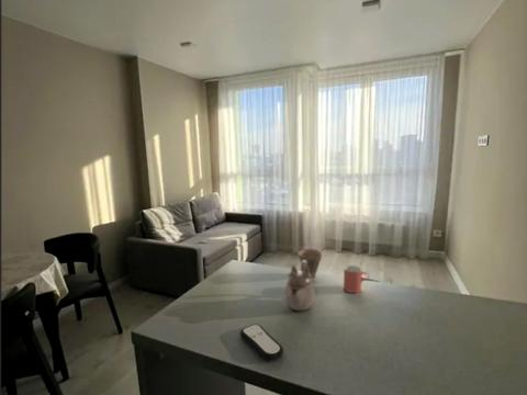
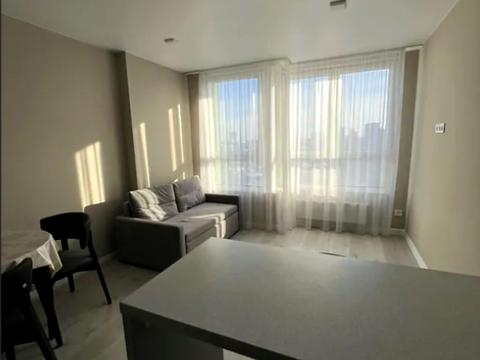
- teapot [284,261,315,312]
- cup [343,264,371,294]
- remote control [239,323,284,362]
- cup [298,248,323,279]
